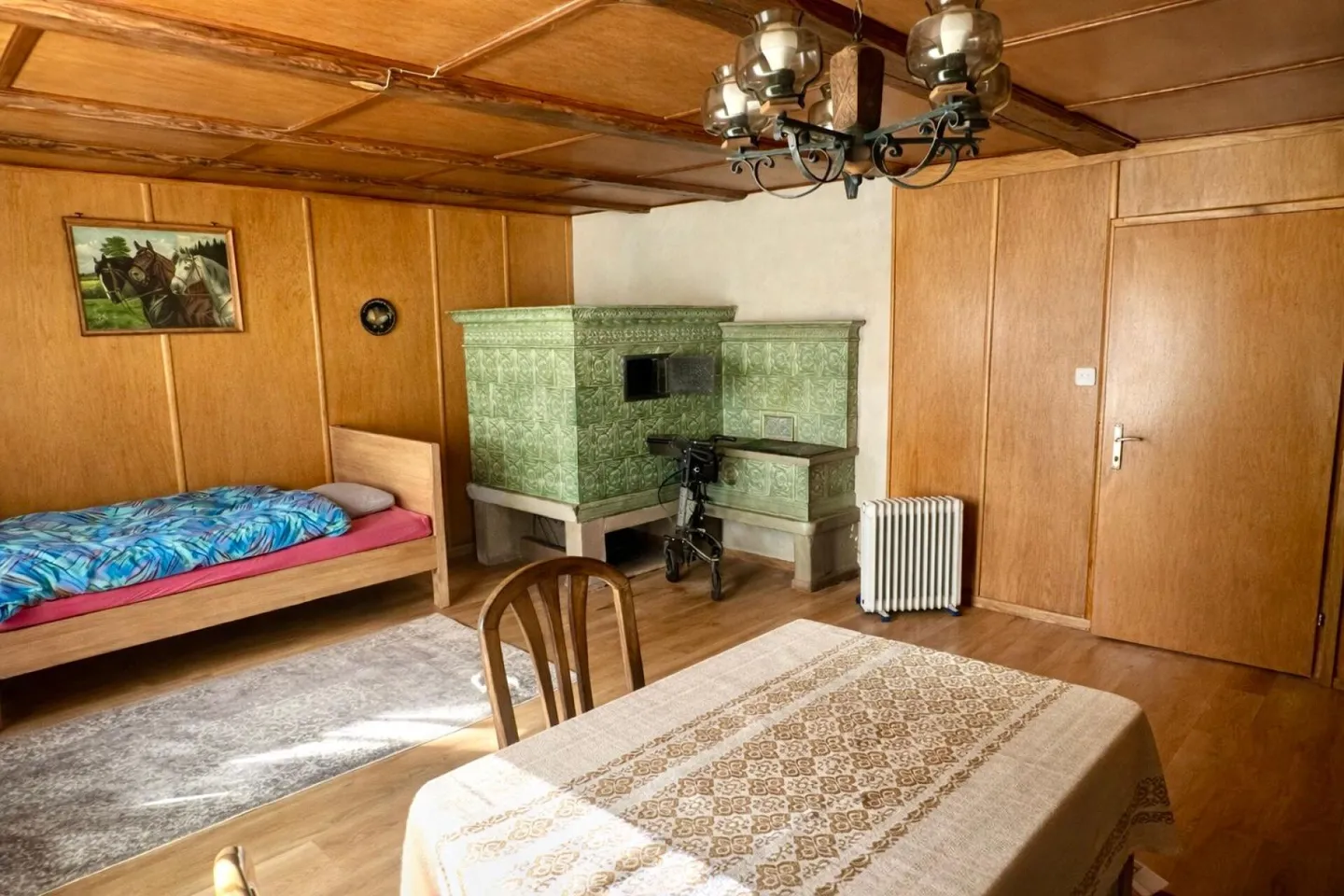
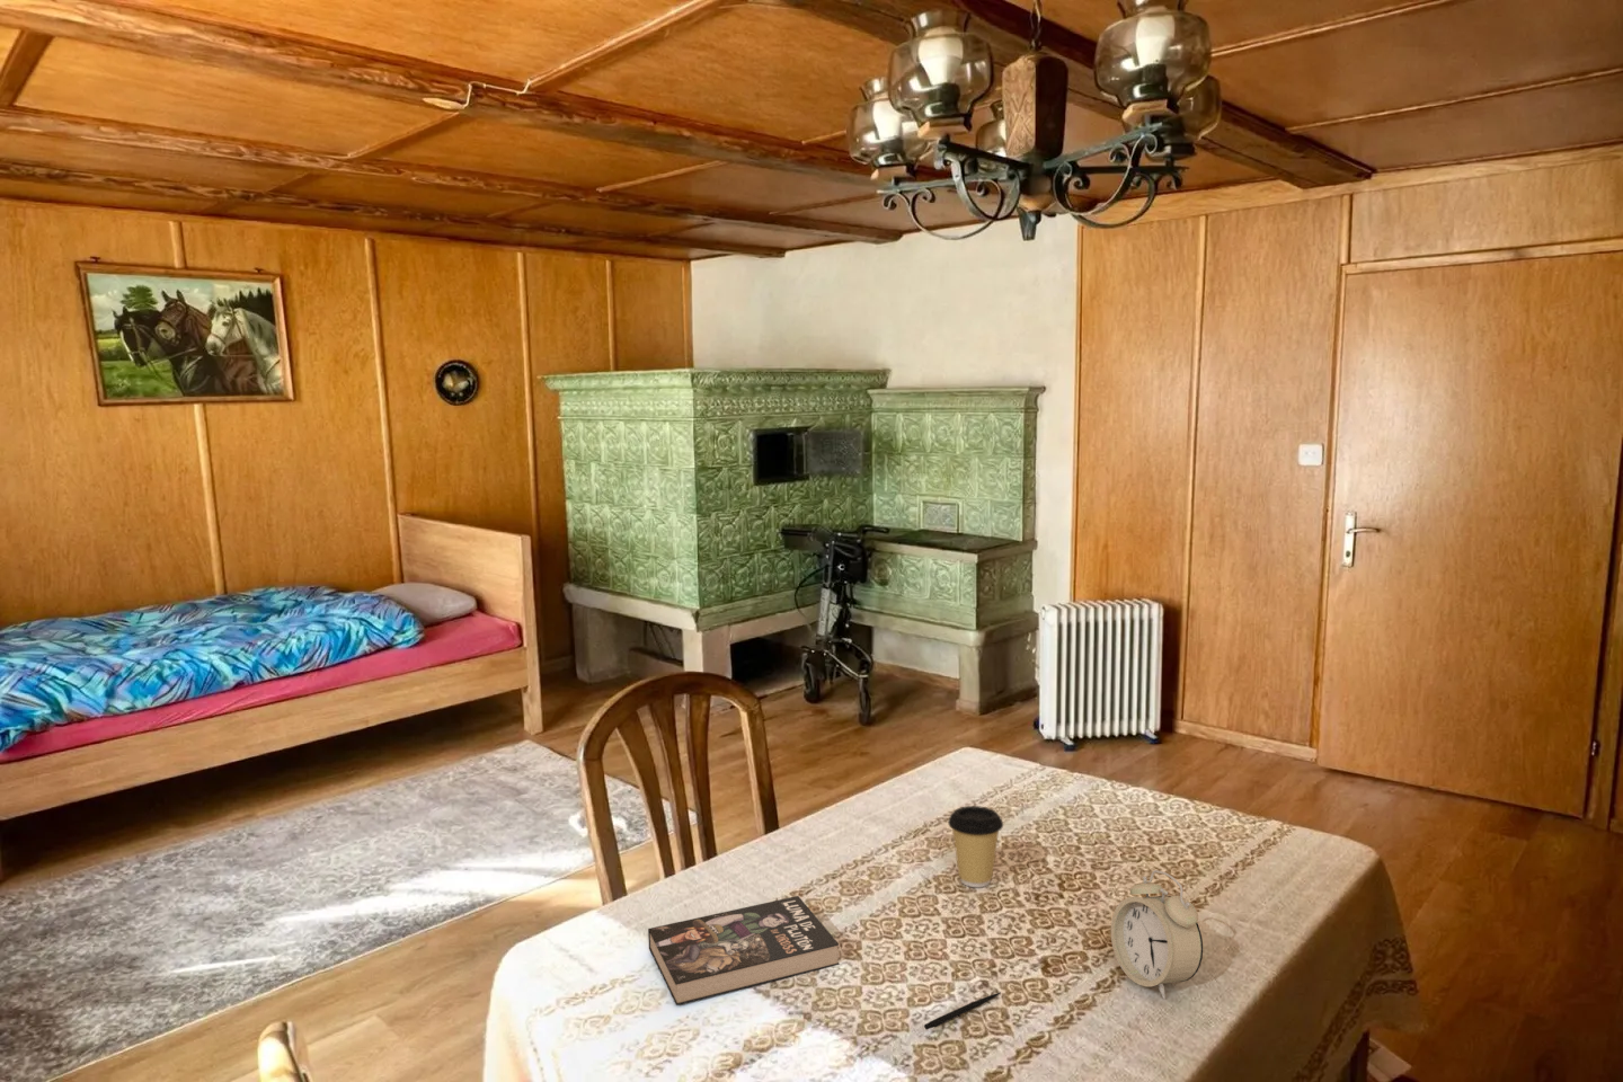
+ coffee cup [947,804,1005,888]
+ pen [923,990,1002,1031]
+ alarm clock [1110,869,1204,1000]
+ book [647,895,839,1006]
